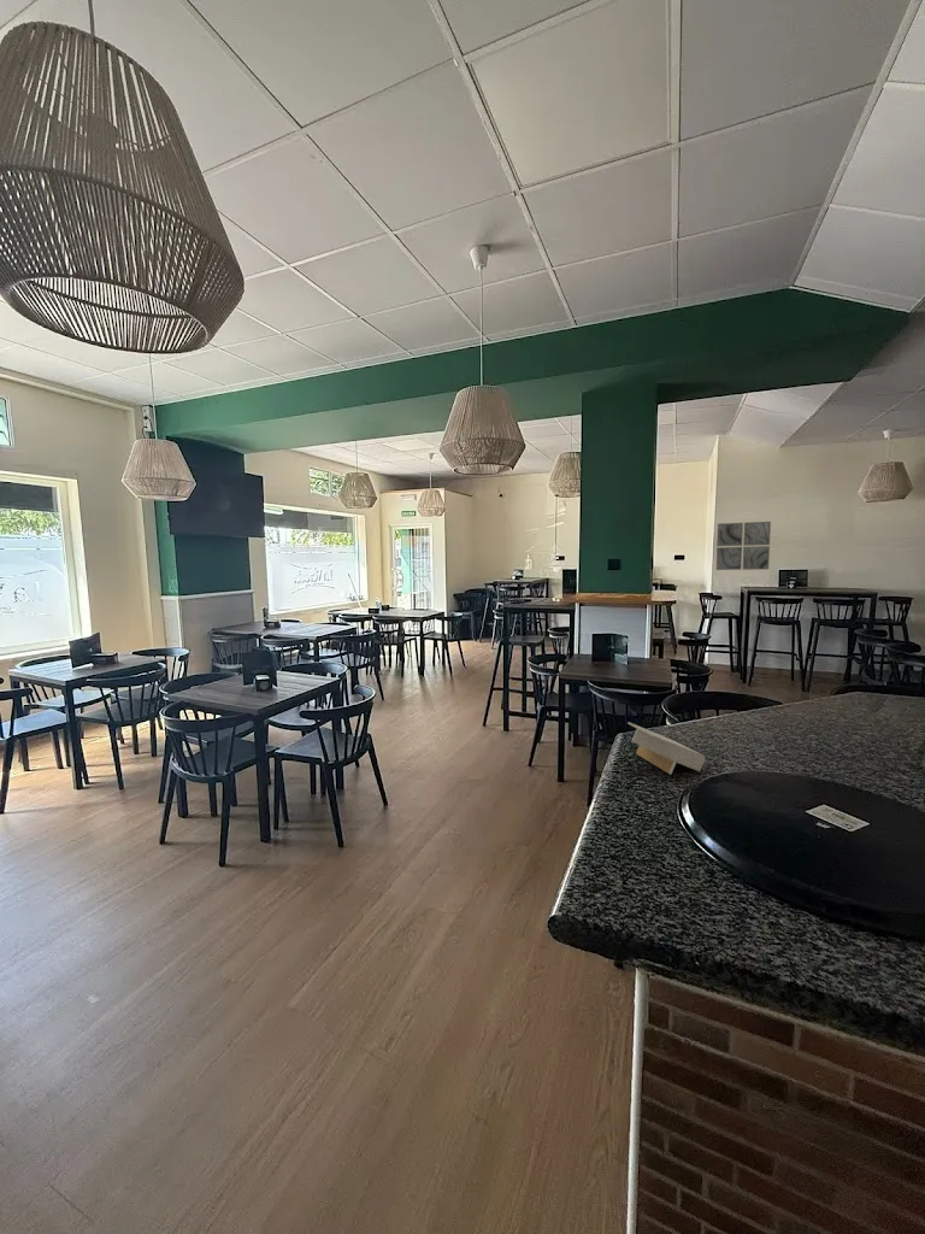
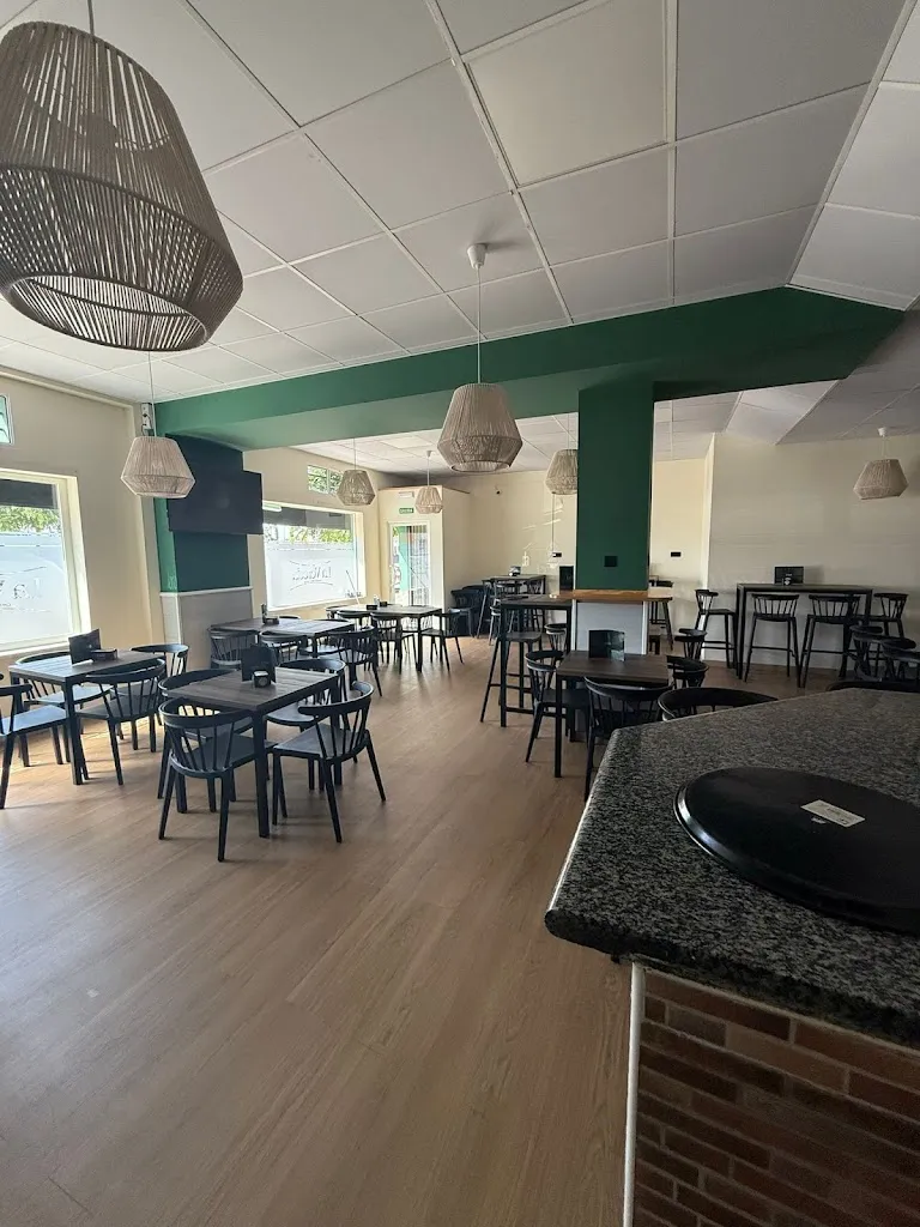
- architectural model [626,721,706,775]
- wall art [715,521,772,571]
